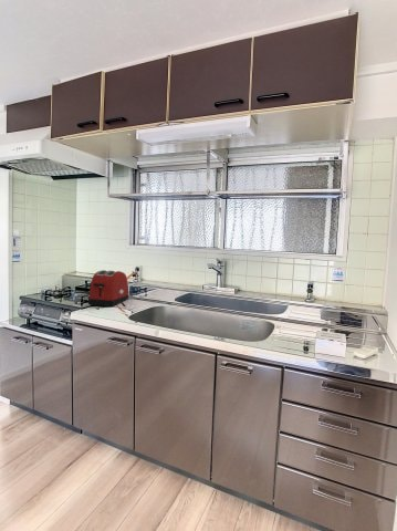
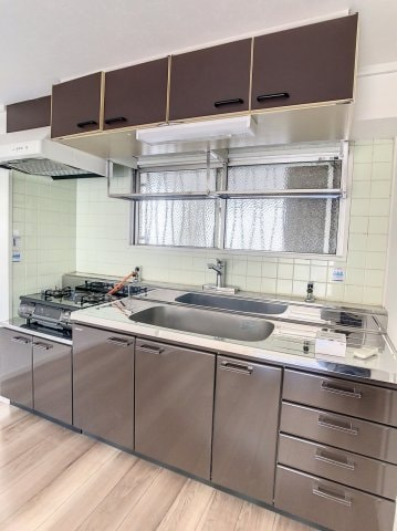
- toaster [87,269,130,308]
